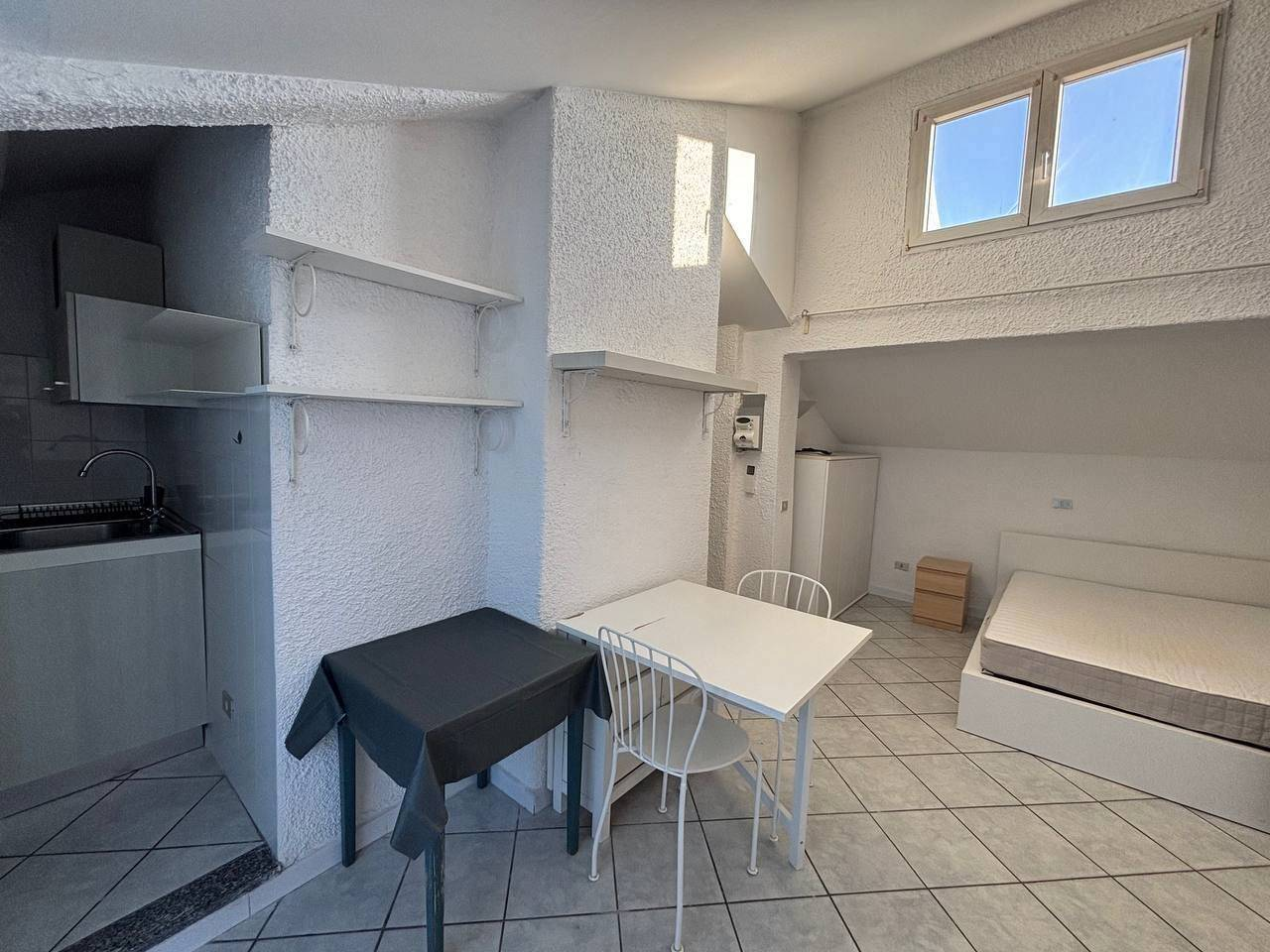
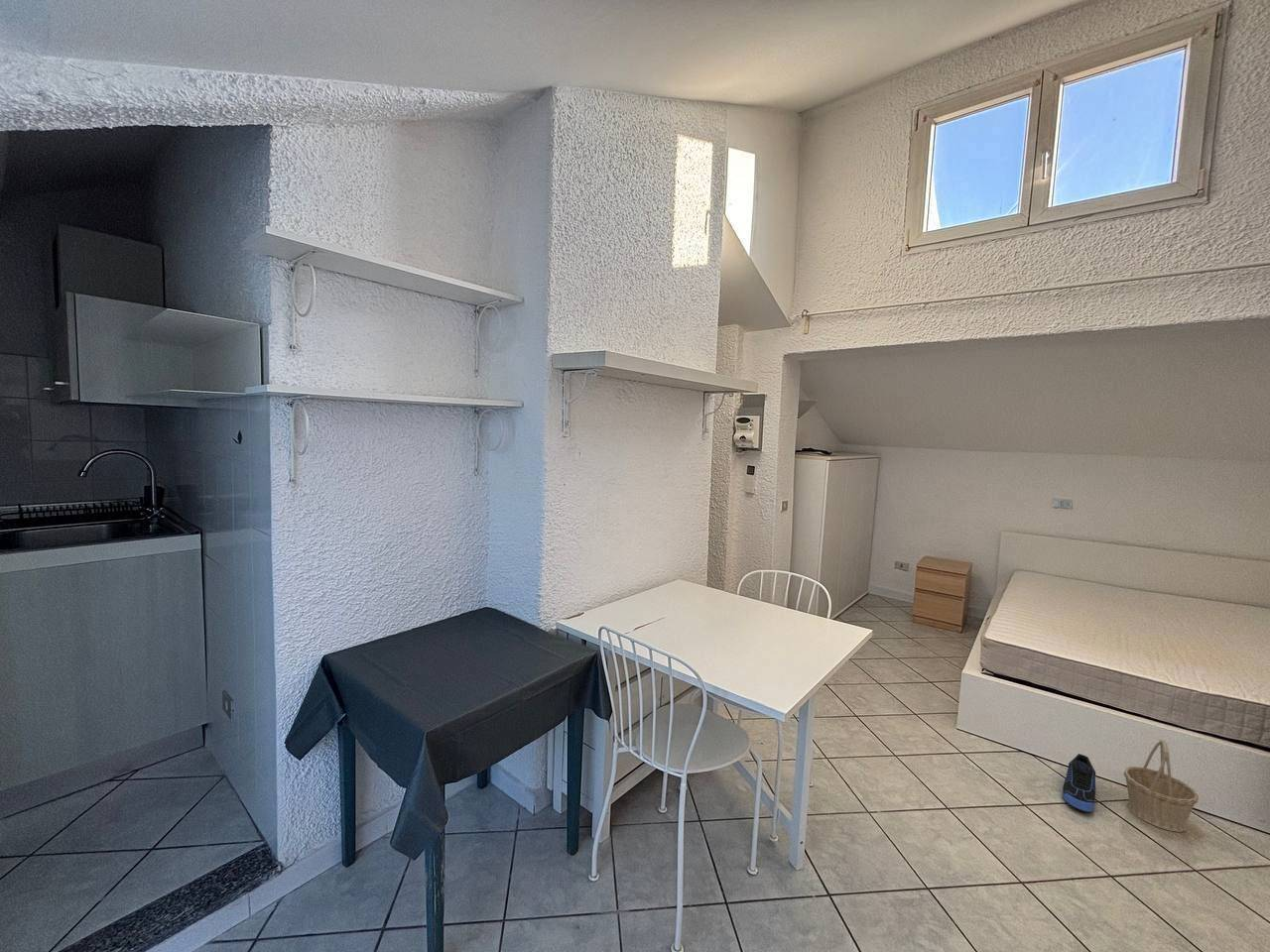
+ sneaker [1062,753,1097,813]
+ basket [1123,739,1200,833]
